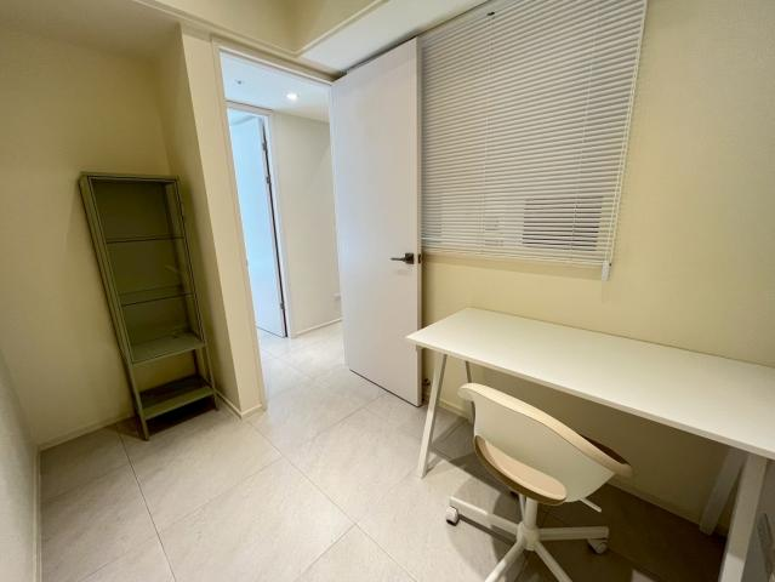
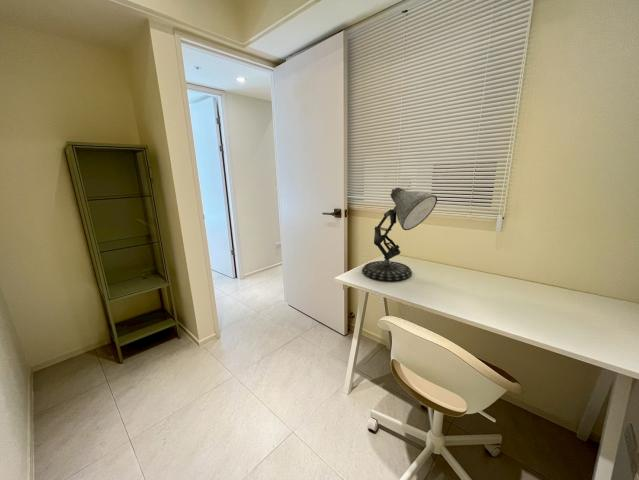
+ desk lamp [361,186,438,281]
